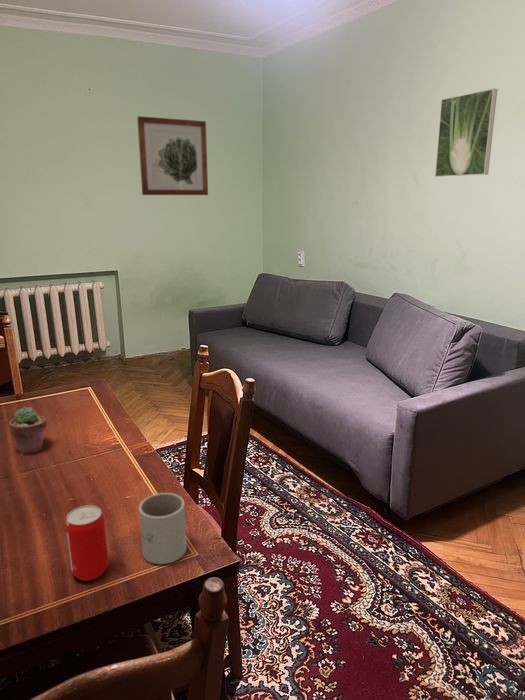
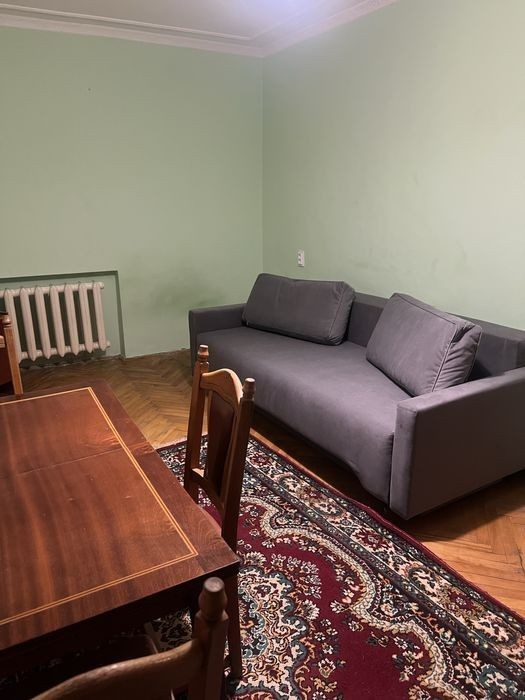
- wall art [136,115,209,196]
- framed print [434,87,498,178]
- potted succulent [8,406,48,456]
- mug [138,492,188,565]
- beverage can [65,504,109,582]
